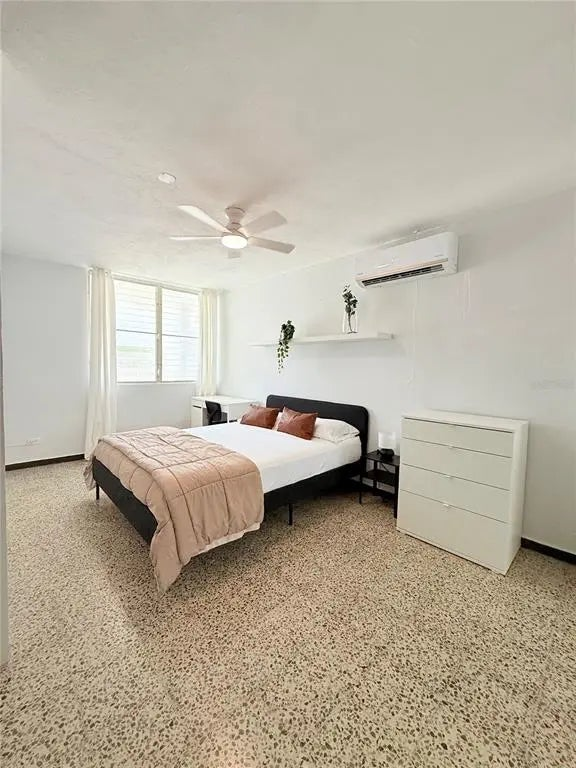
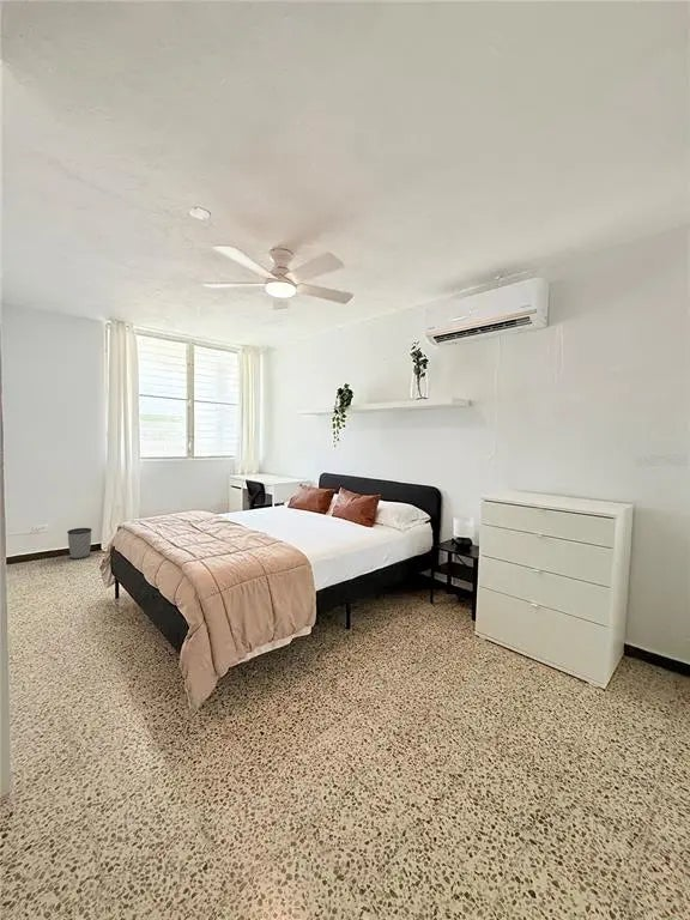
+ wastebasket [66,527,93,561]
